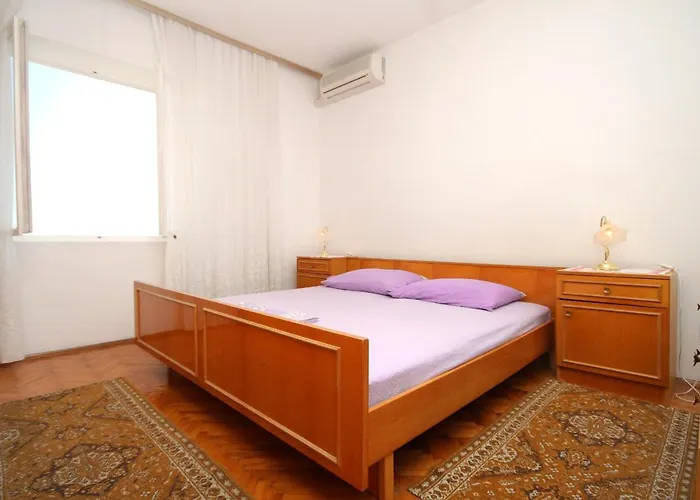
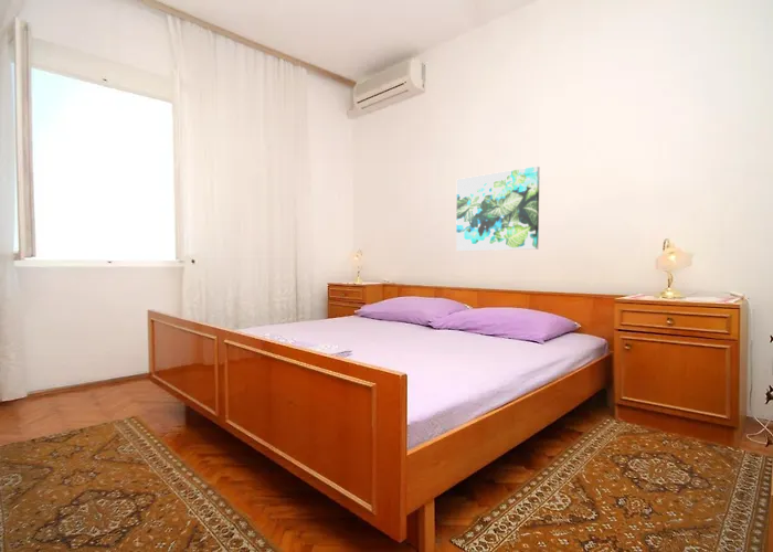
+ wall art [455,166,541,252]
